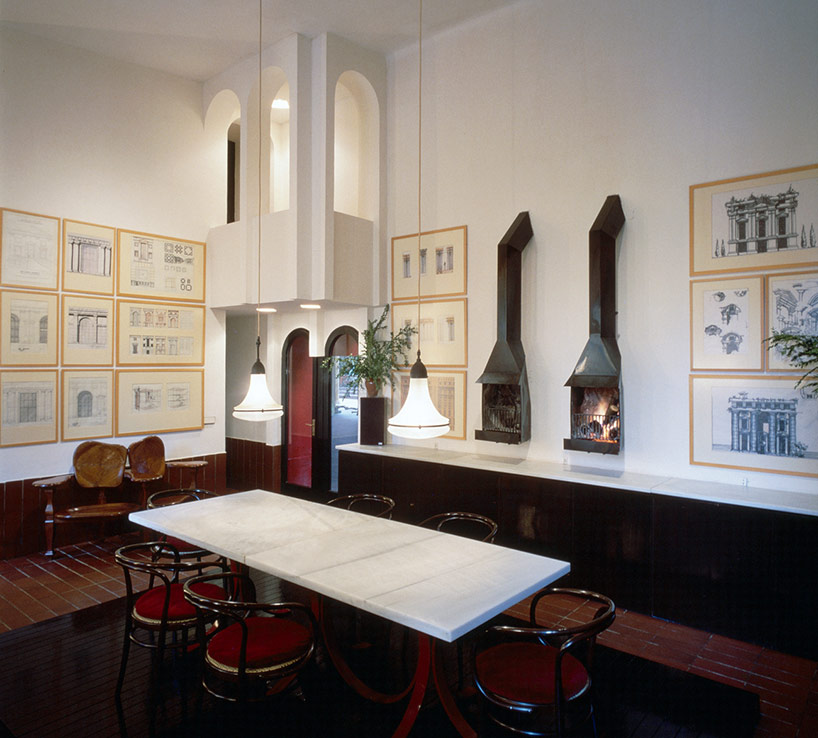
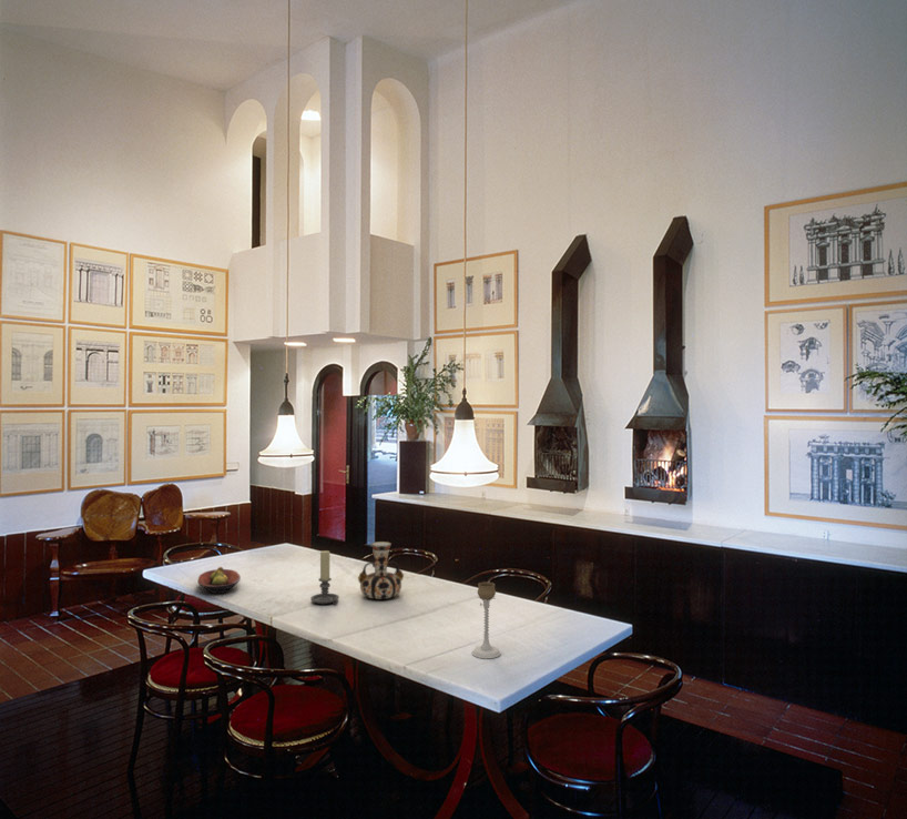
+ fruit bowl [196,566,242,595]
+ vase [357,540,405,600]
+ candle holder [309,549,340,606]
+ candle holder [471,580,501,660]
